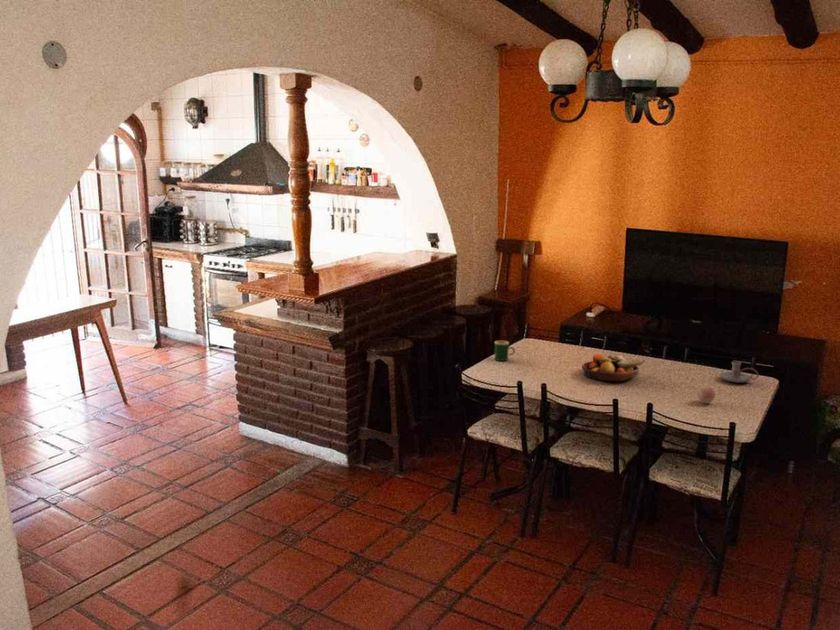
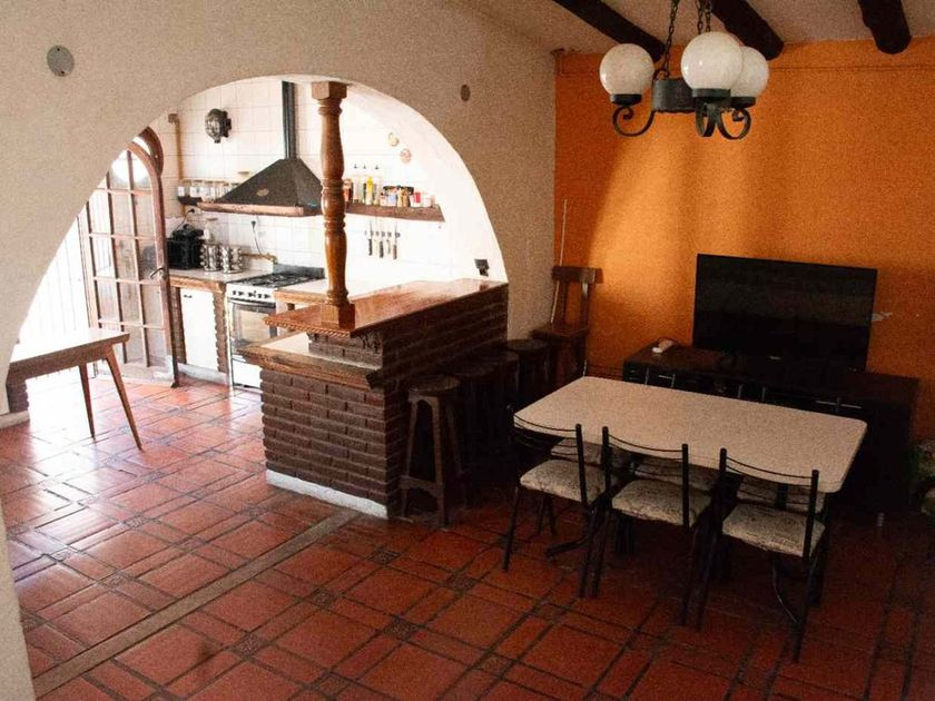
- candle holder [719,361,759,383]
- fruit bowl [581,353,646,382]
- apple [696,385,716,405]
- mug [494,340,516,362]
